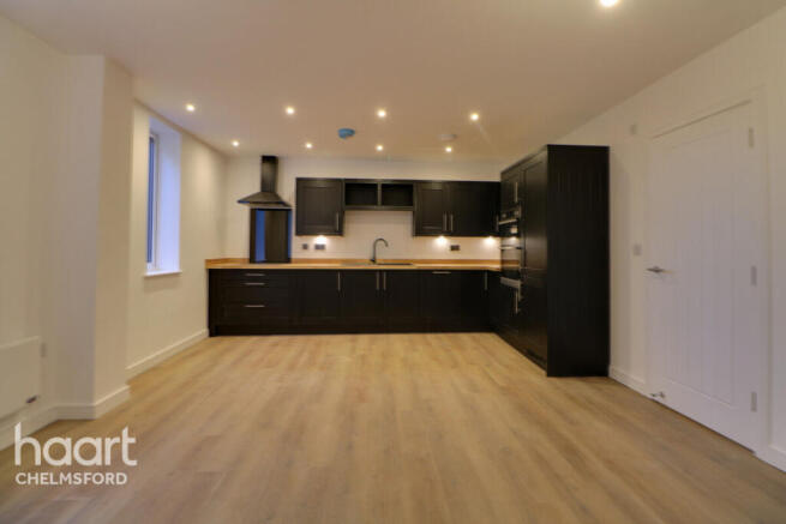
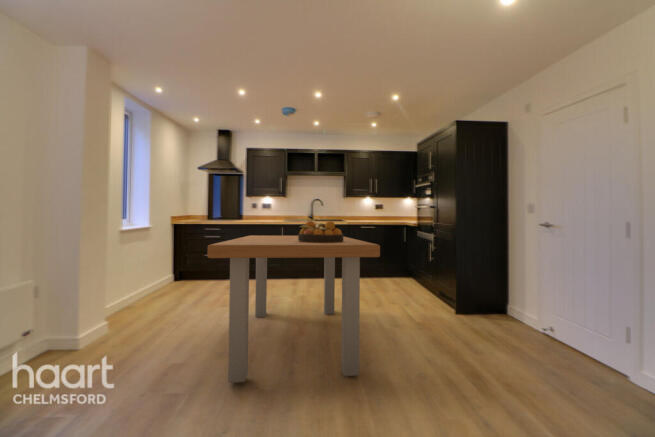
+ fruit bowl [297,220,344,242]
+ dining table [207,235,381,384]
